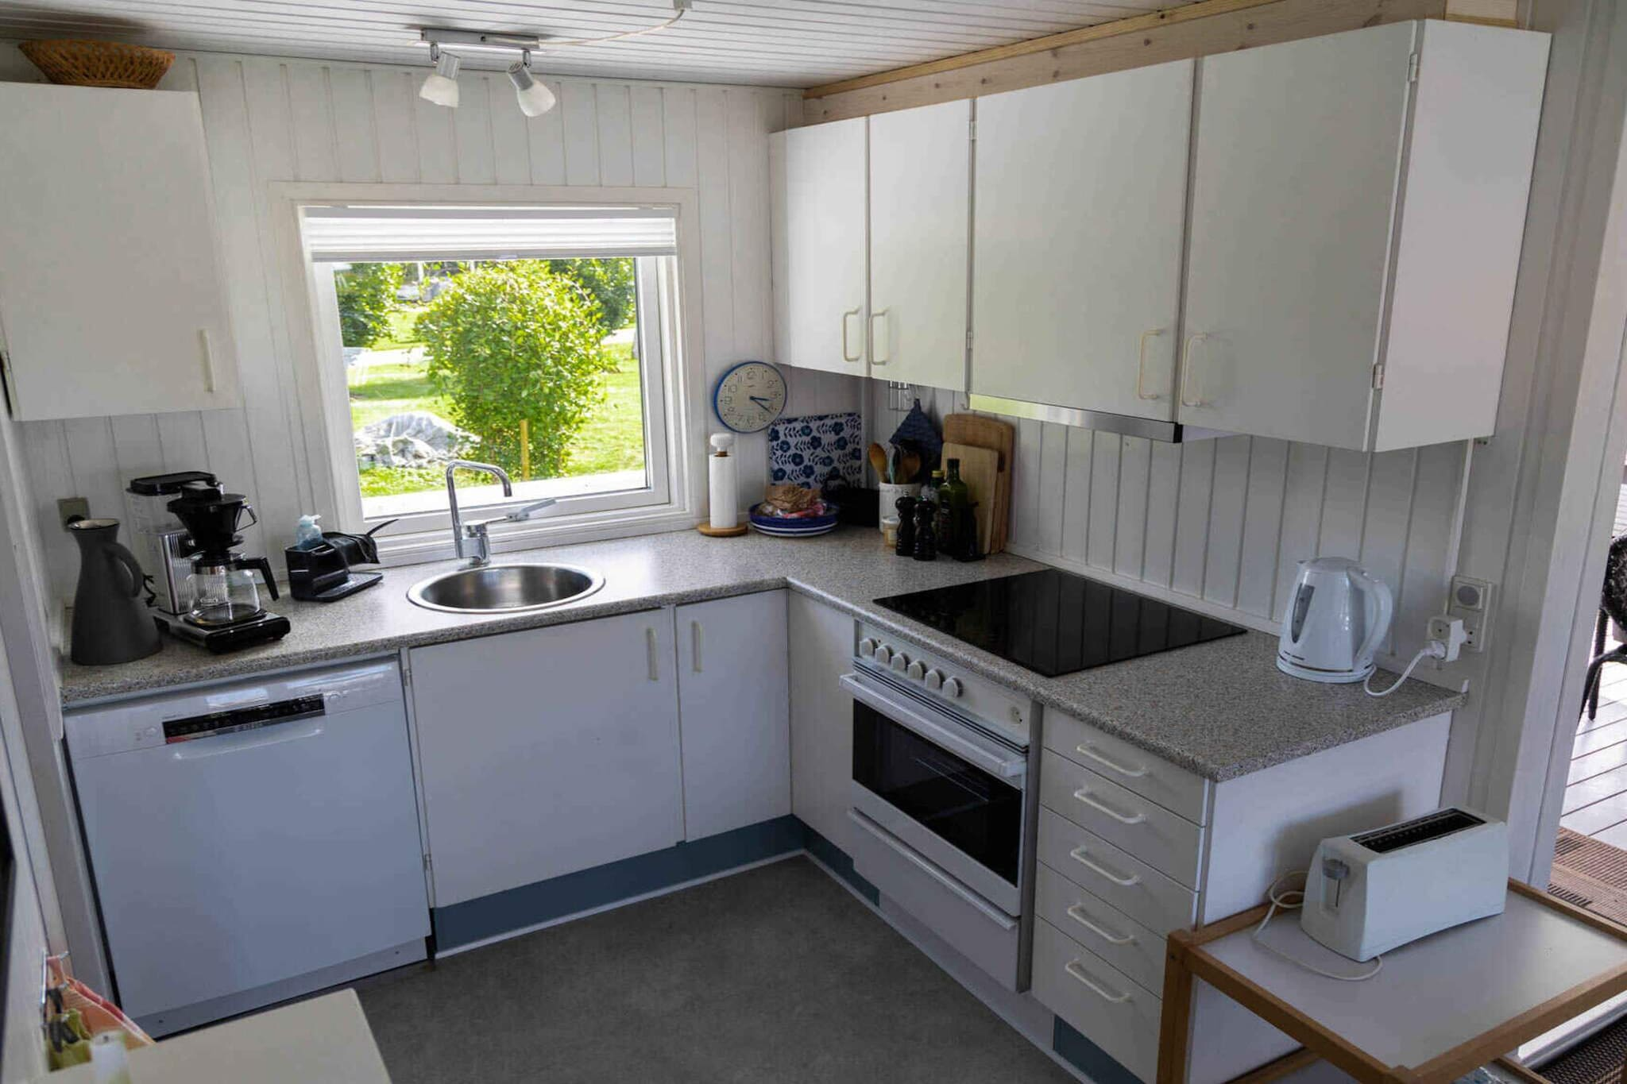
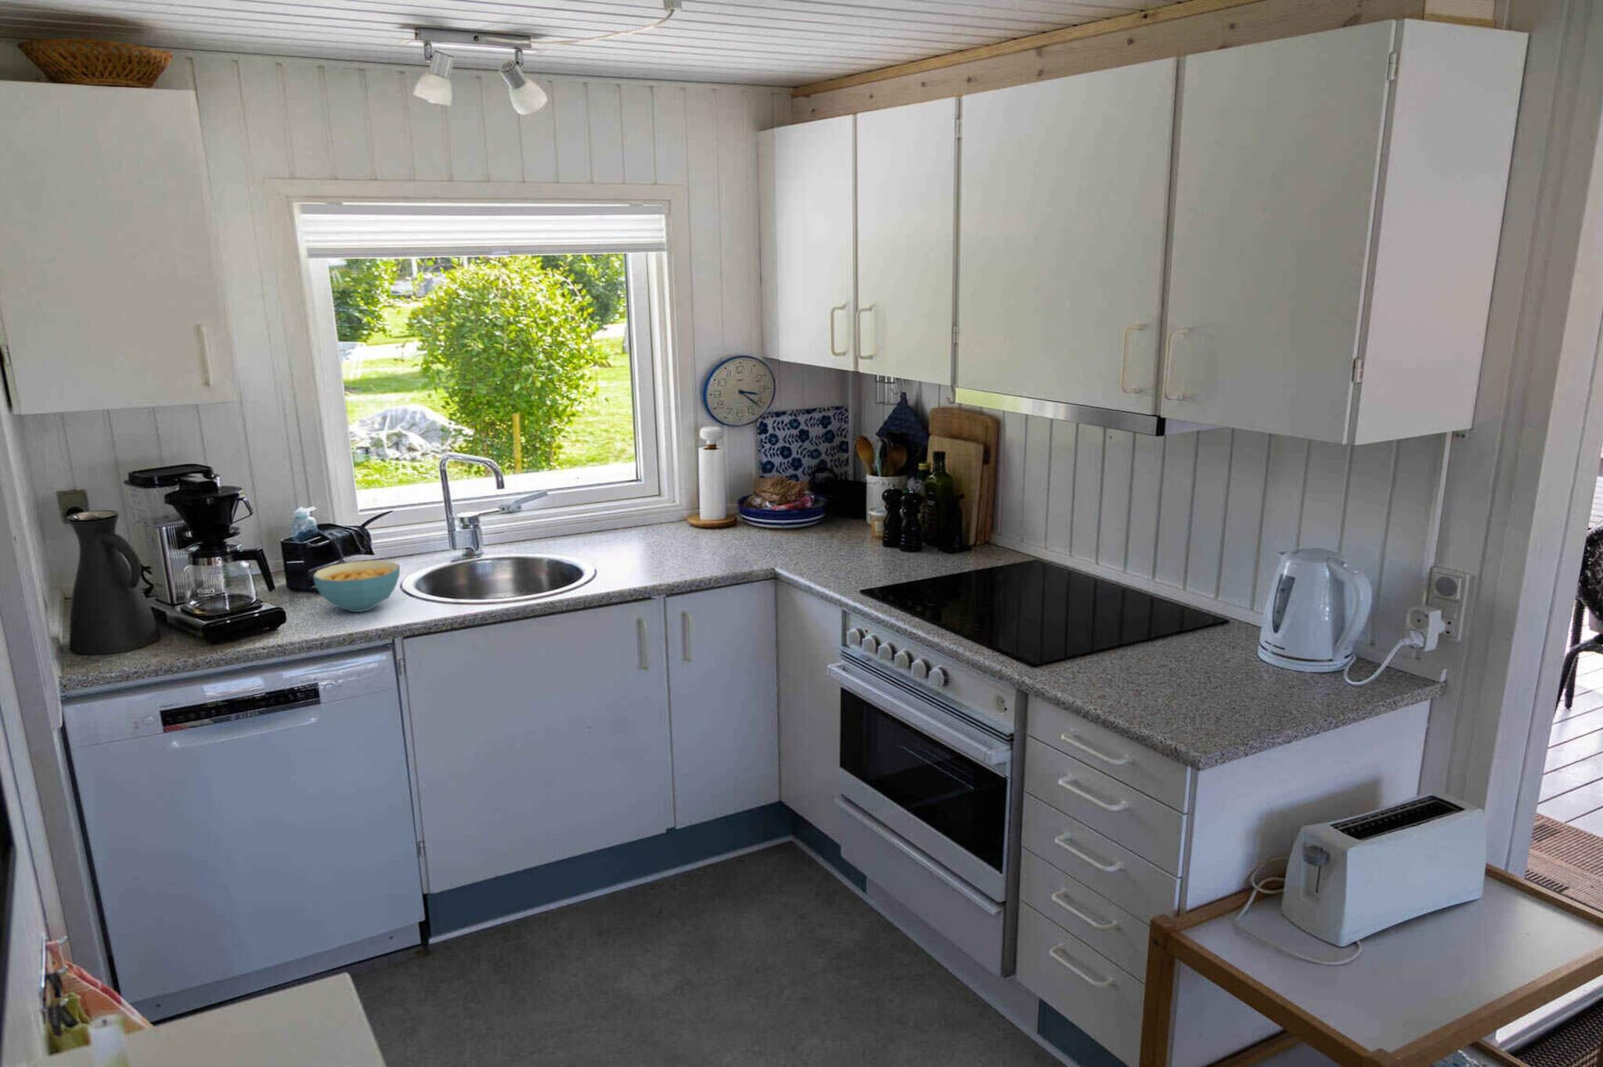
+ cereal bowl [312,560,400,613]
